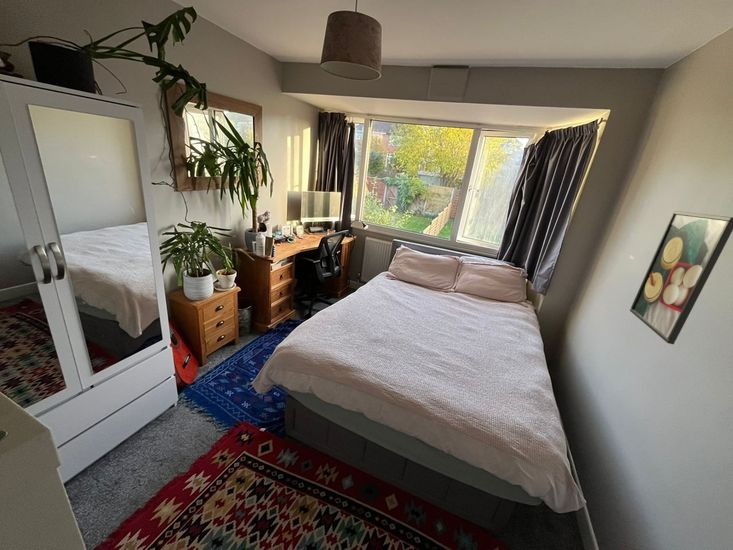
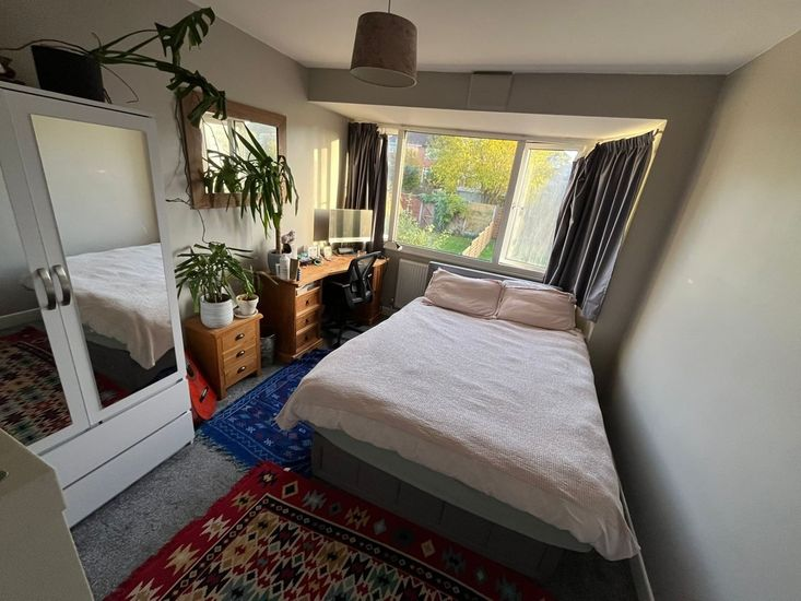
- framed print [629,210,733,345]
